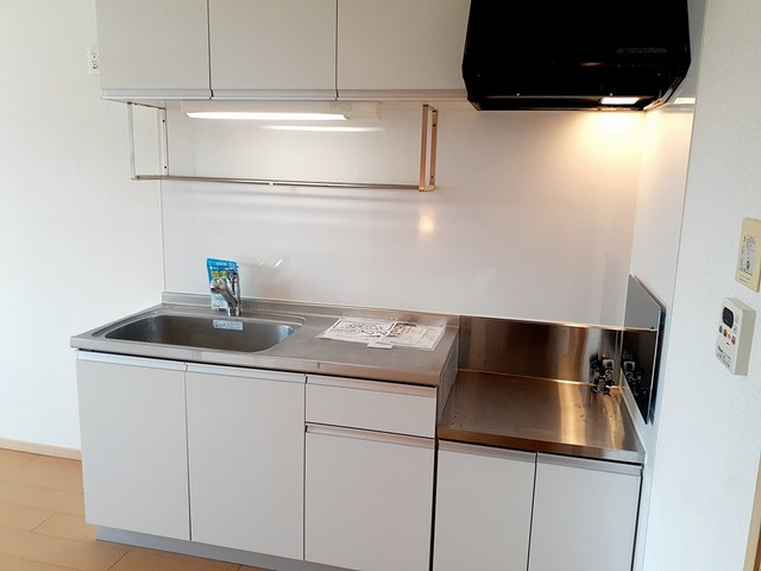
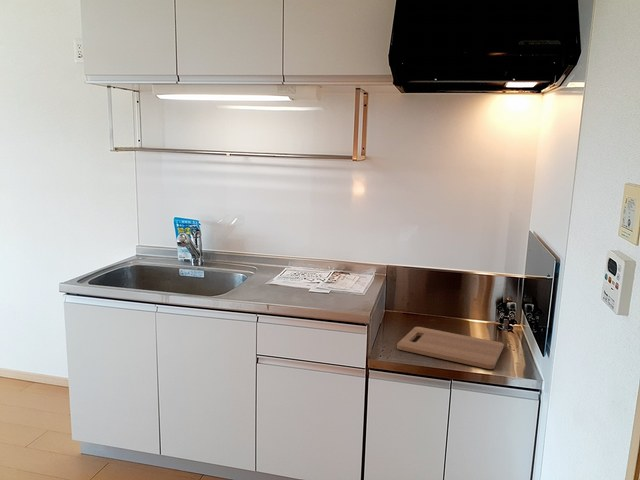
+ cutting board [396,326,505,370]
